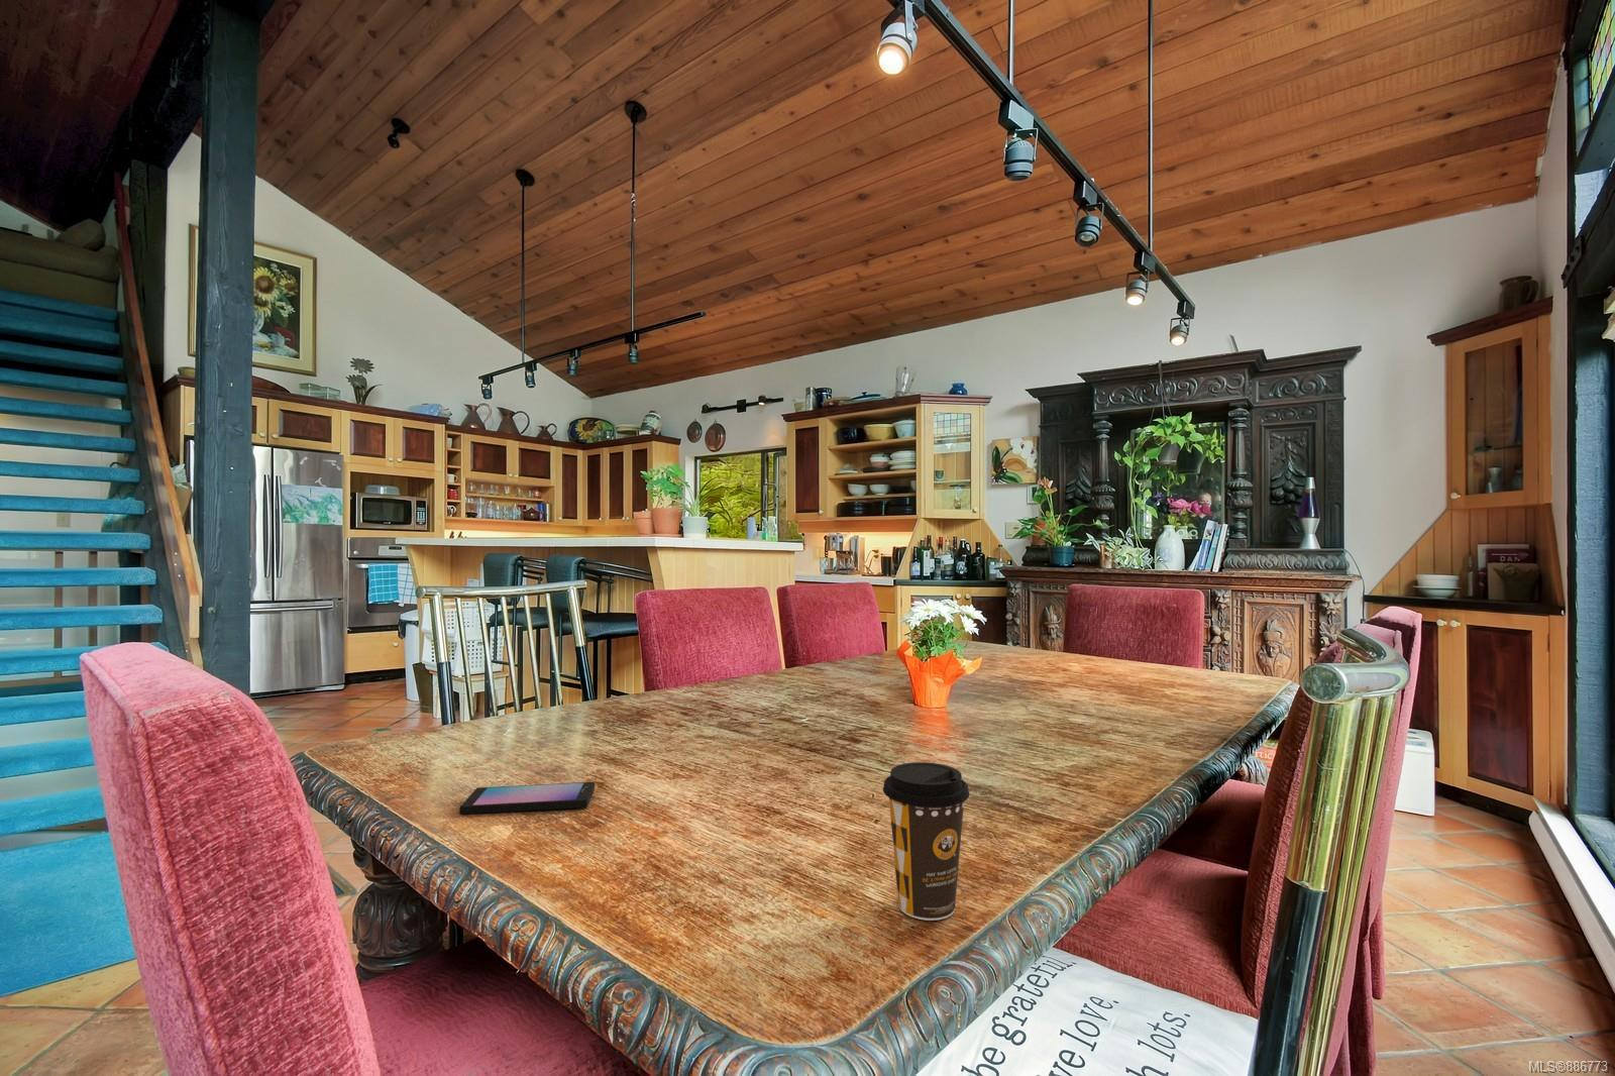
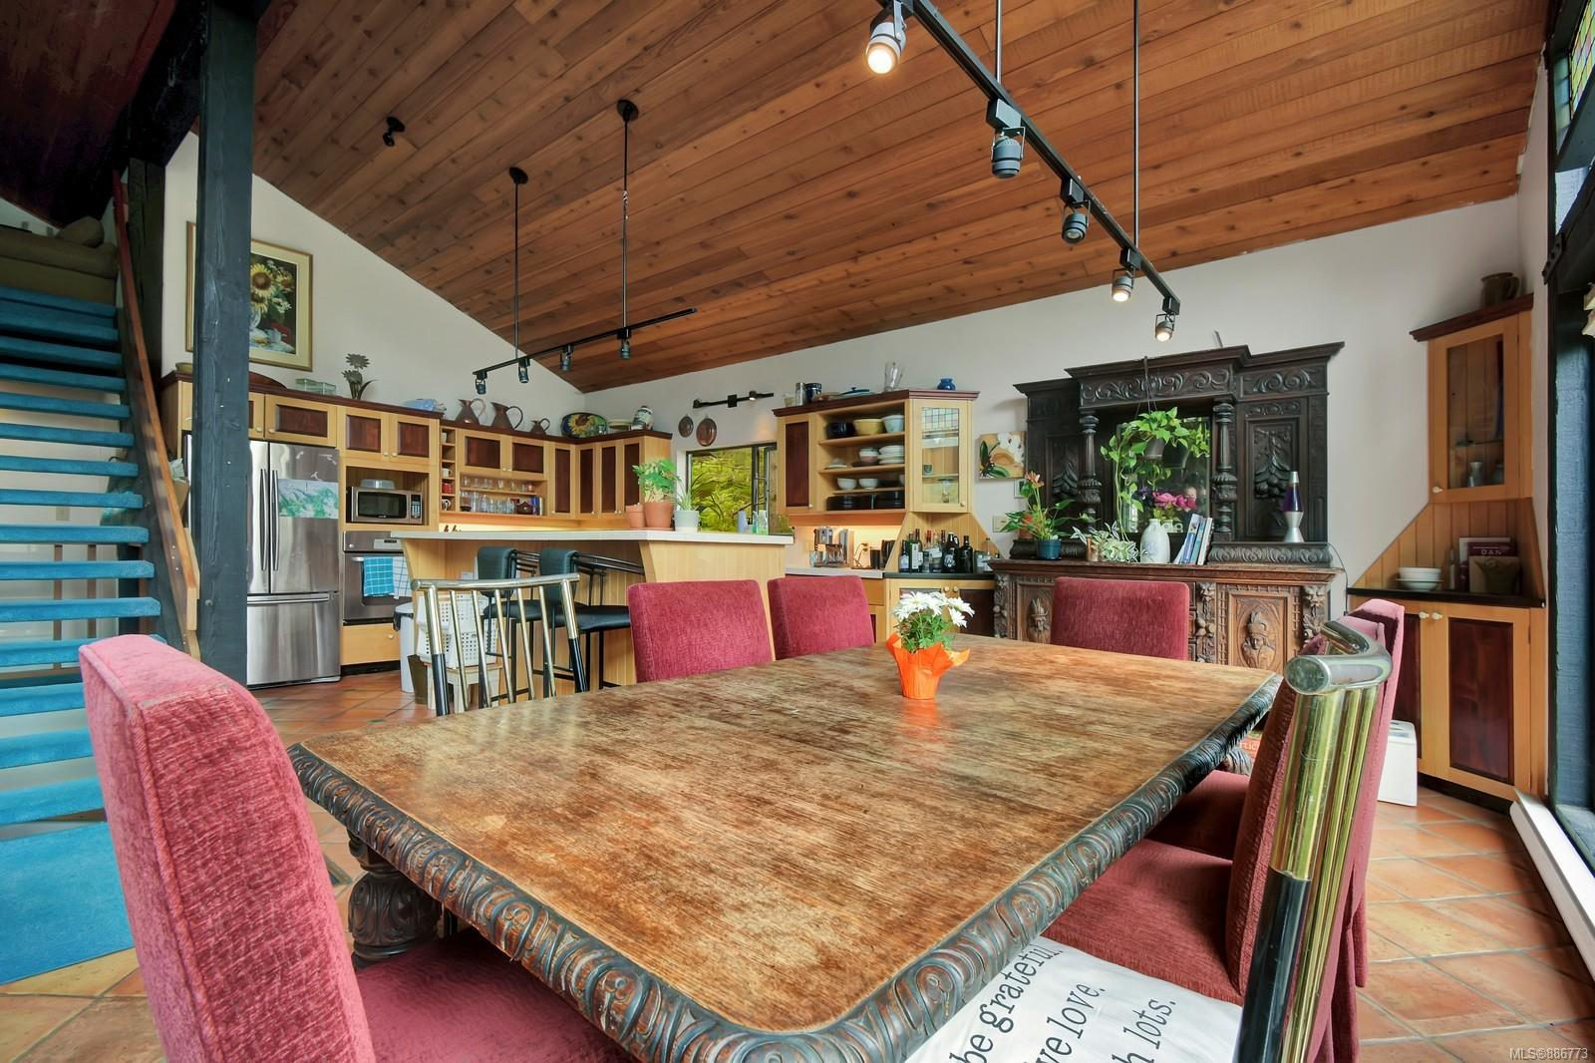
- coffee cup [883,761,970,921]
- smartphone [459,782,596,815]
